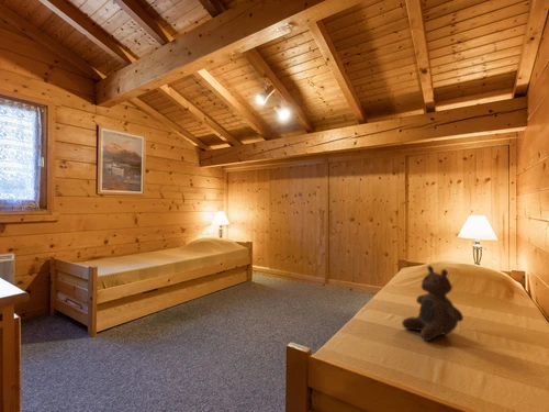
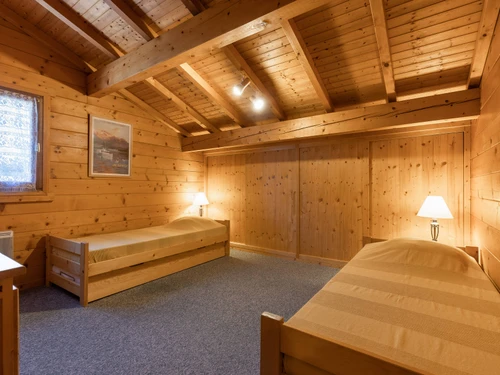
- teddy bear [401,265,464,342]
